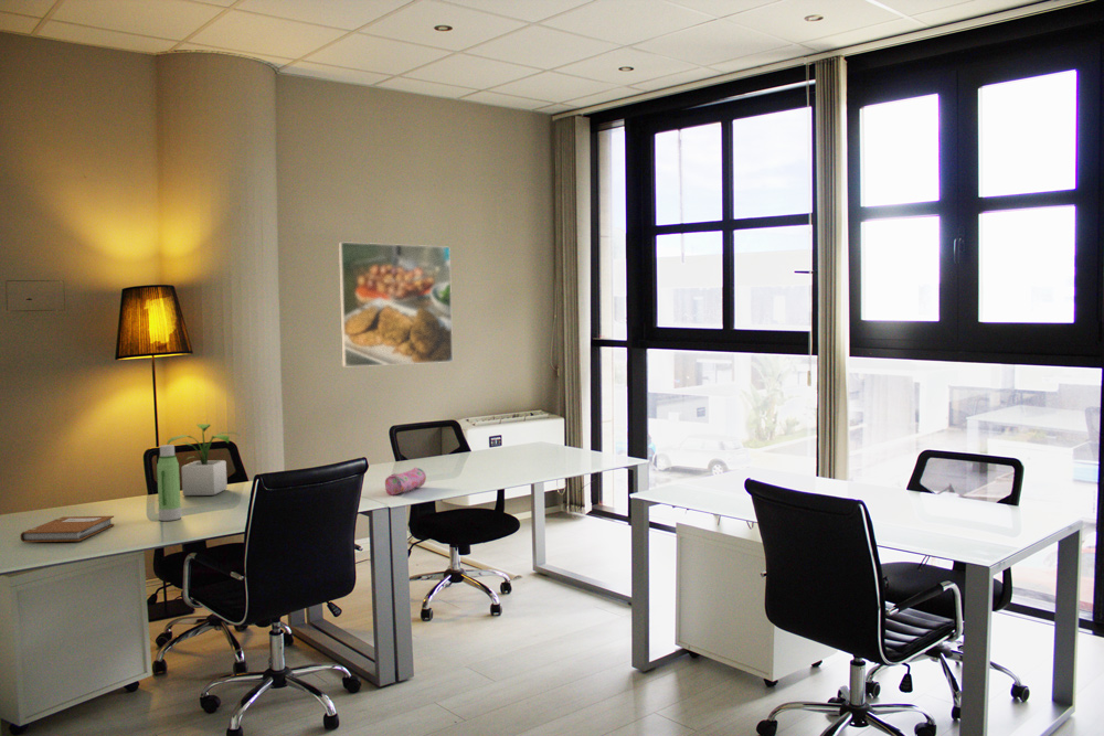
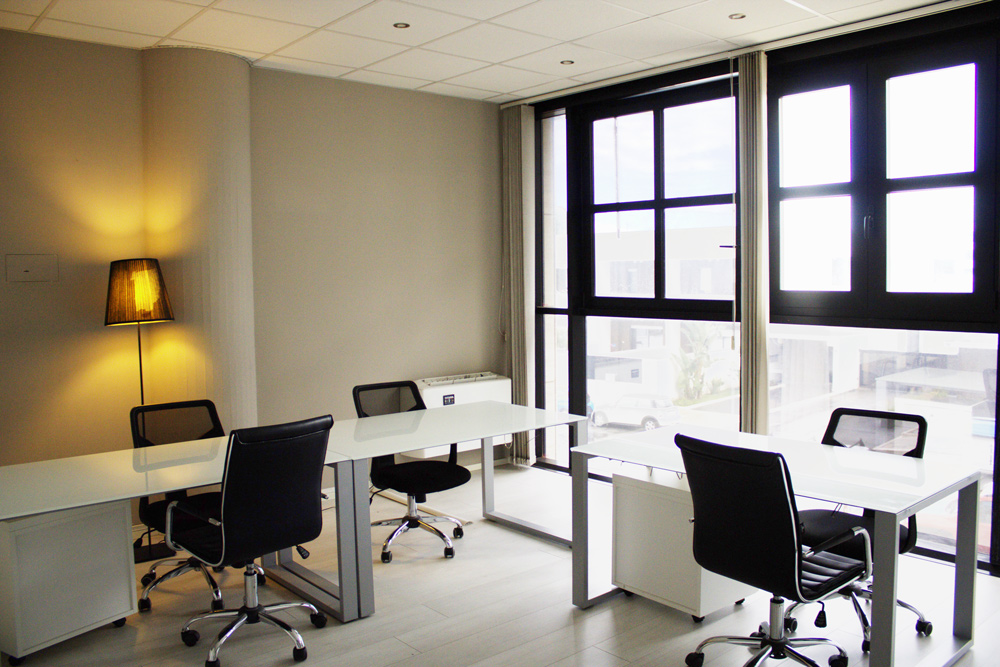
- potted plant [167,423,242,497]
- water bottle [156,444,182,522]
- notebook [20,515,116,543]
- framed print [338,241,454,369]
- pencil case [384,467,427,497]
